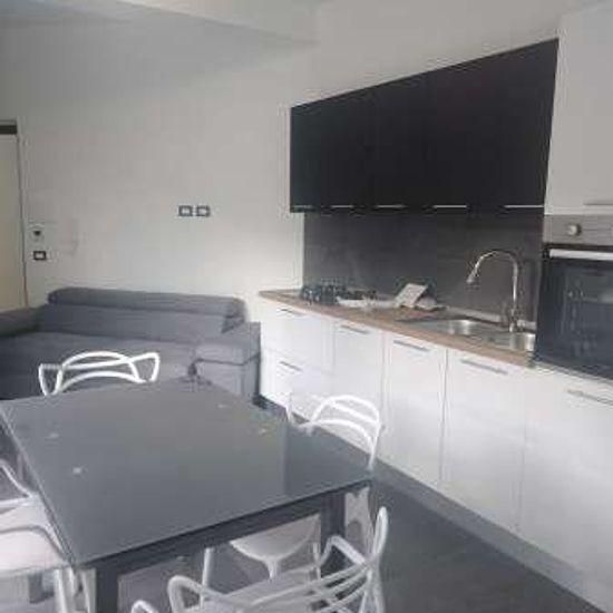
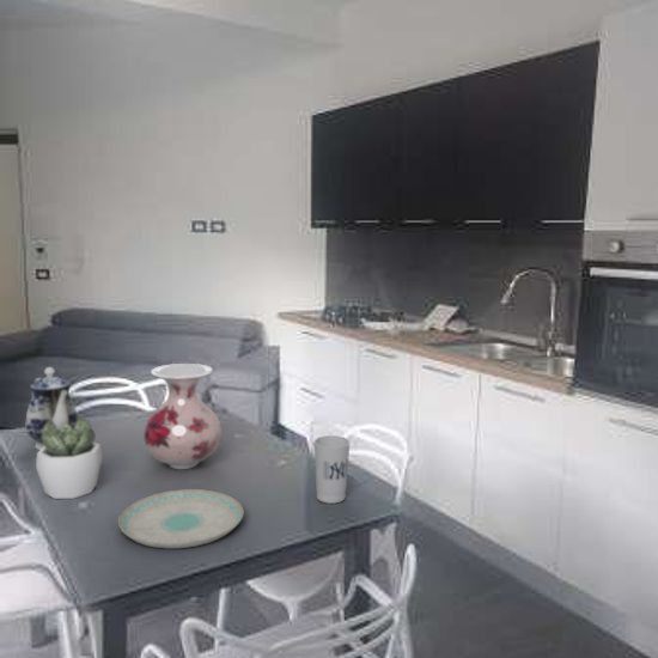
+ cup [313,434,352,505]
+ vase [142,362,223,470]
+ teapot [24,366,79,451]
+ plate [117,488,245,550]
+ succulent plant [35,415,103,500]
